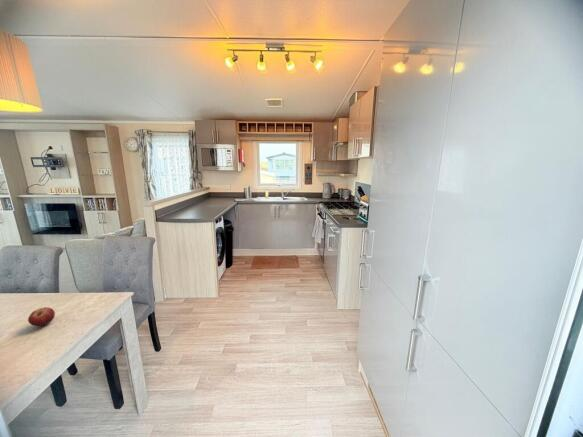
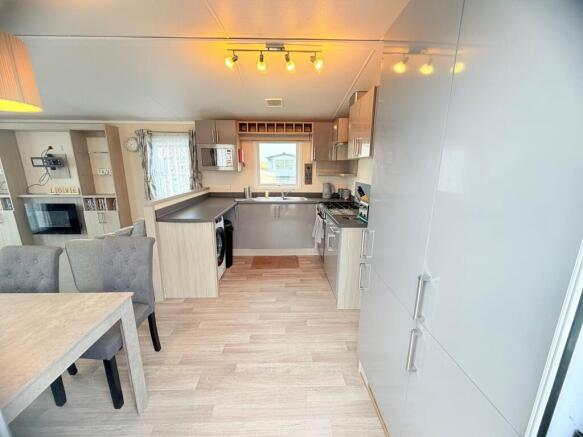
- fruit [27,306,56,327]
